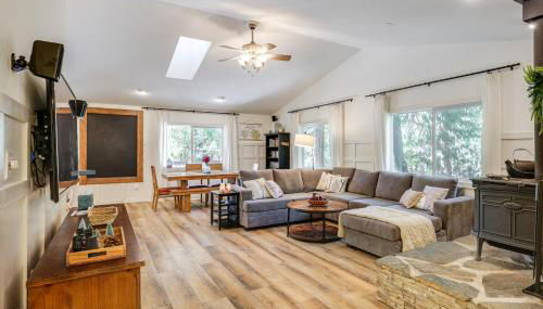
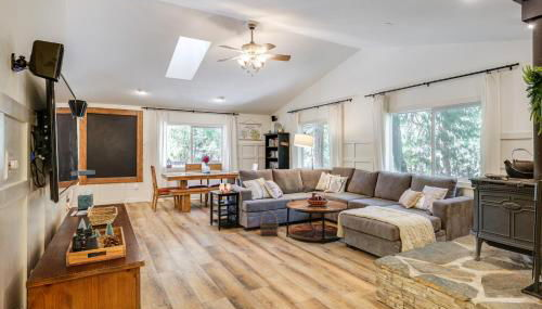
+ basket [259,210,280,236]
